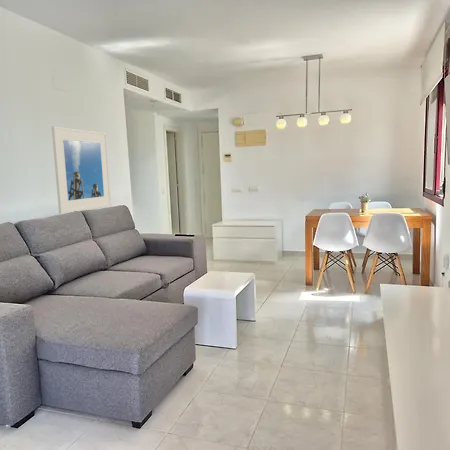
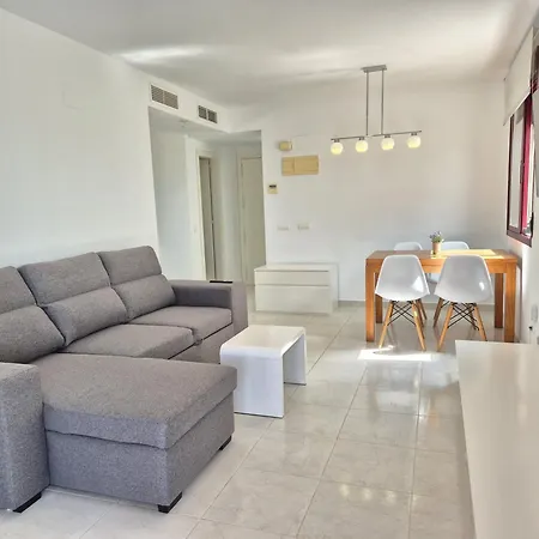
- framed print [51,125,112,215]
